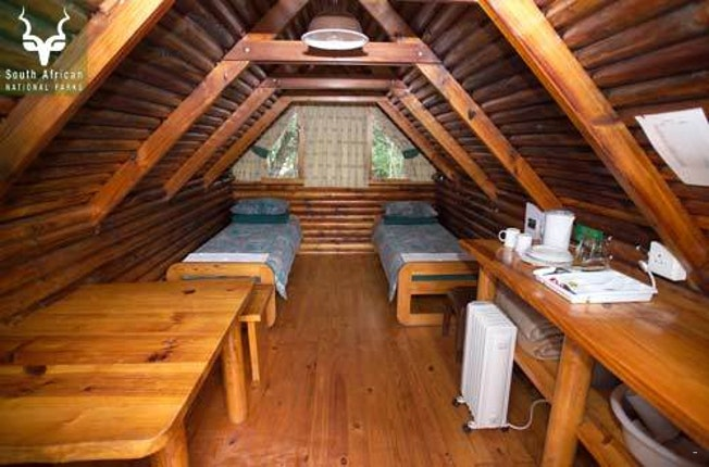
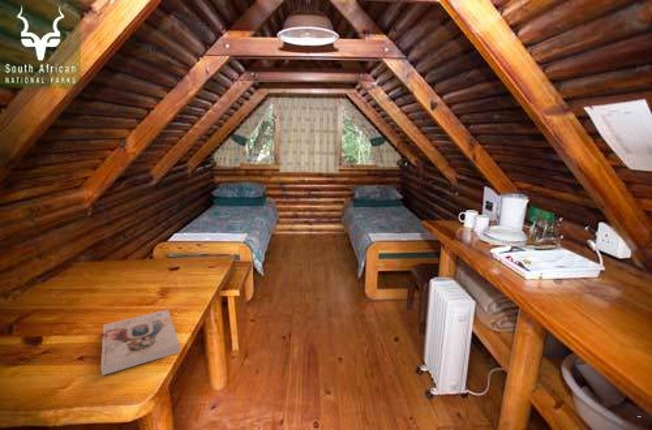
+ book [100,309,181,377]
